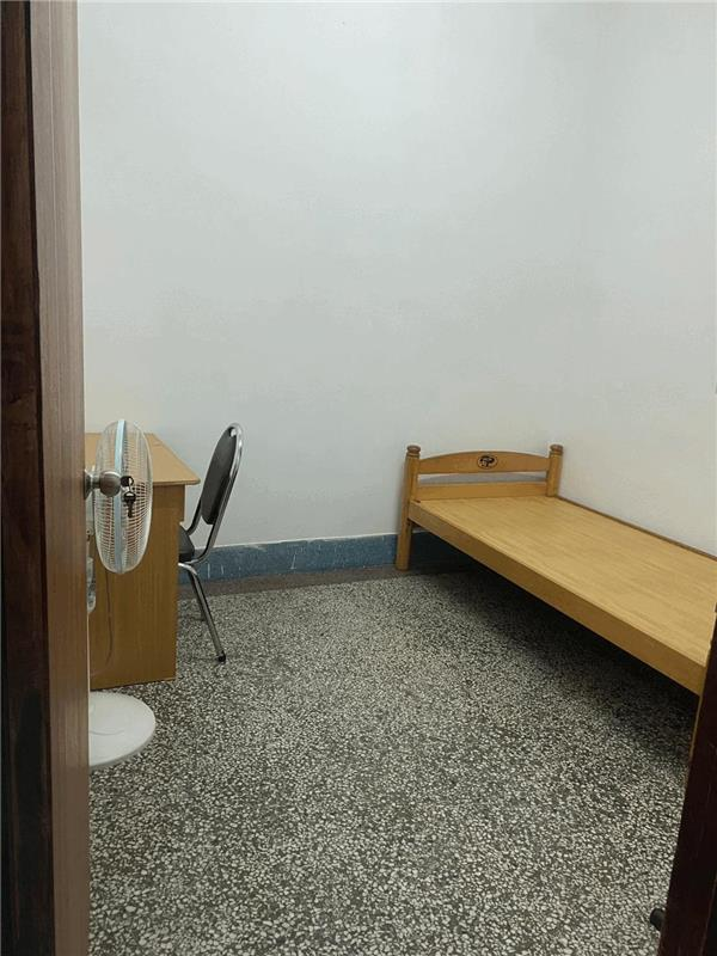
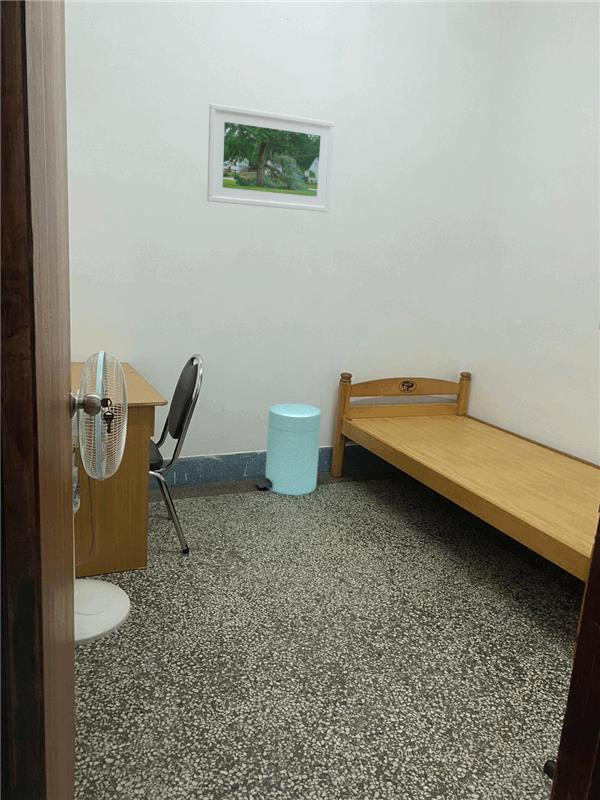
+ trash can [254,402,322,496]
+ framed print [206,103,335,213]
